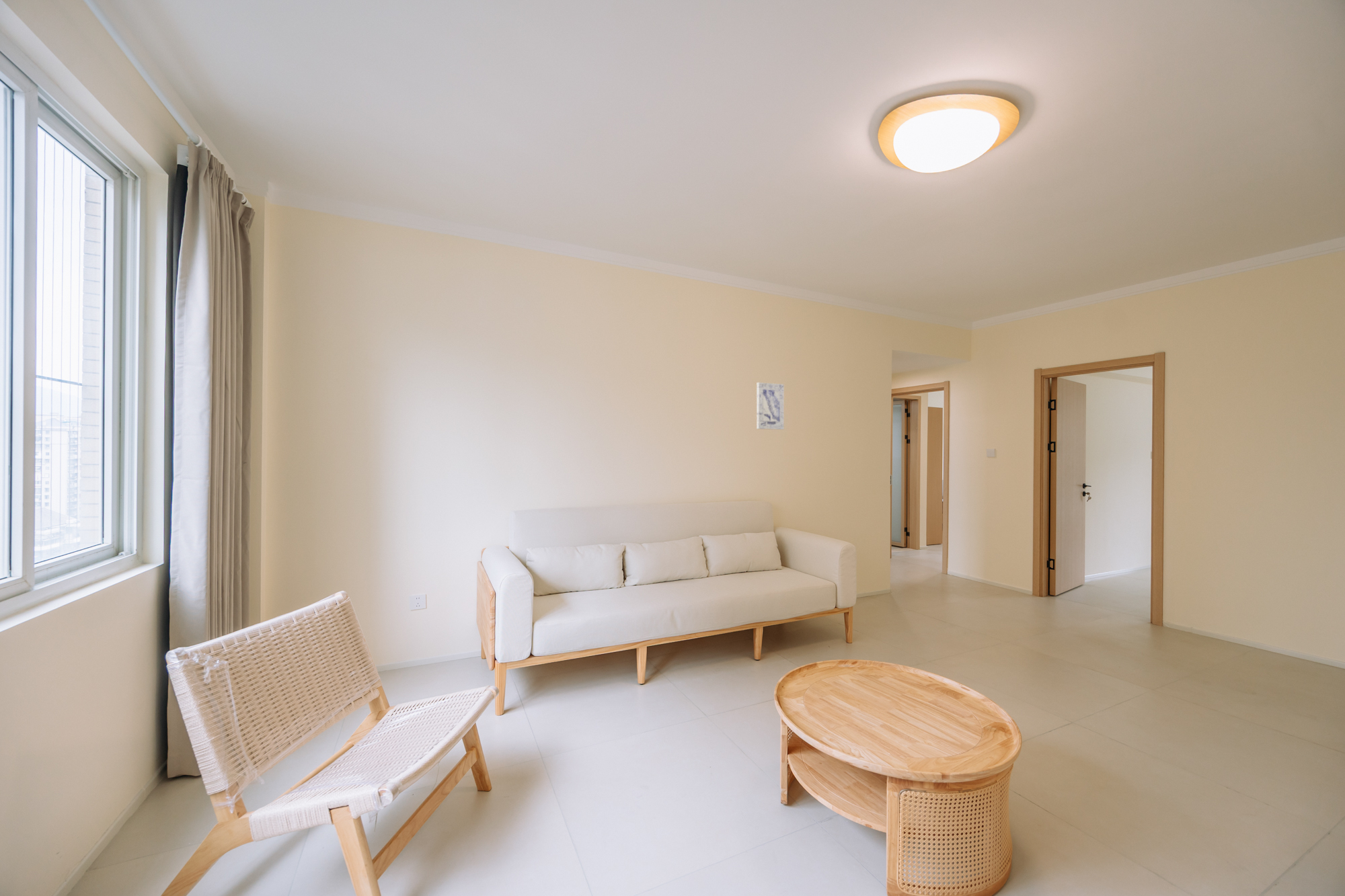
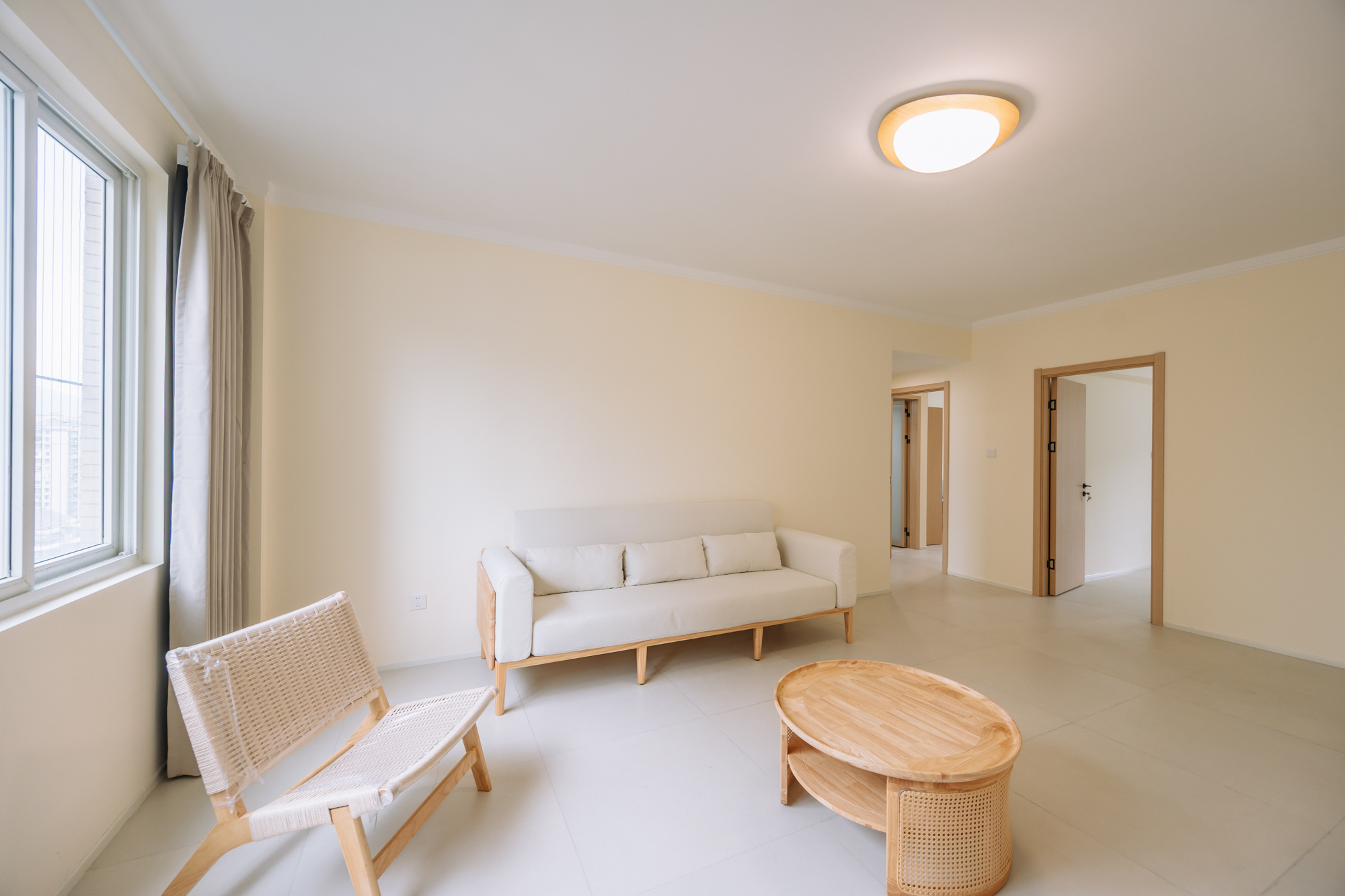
- wall art [756,382,785,430]
